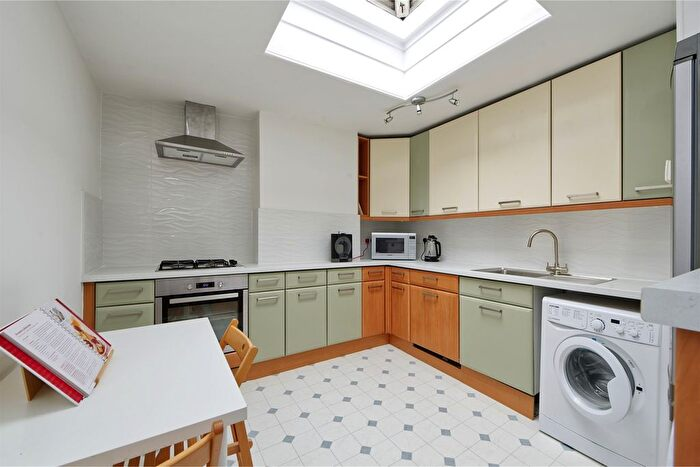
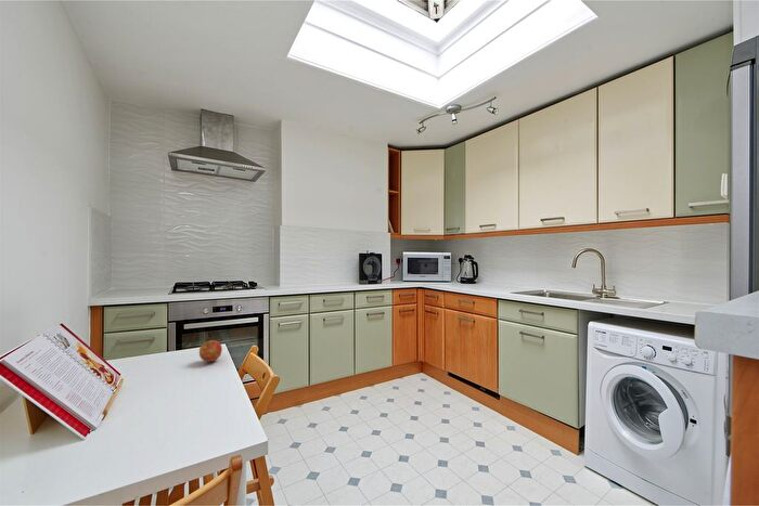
+ apple [198,339,223,363]
